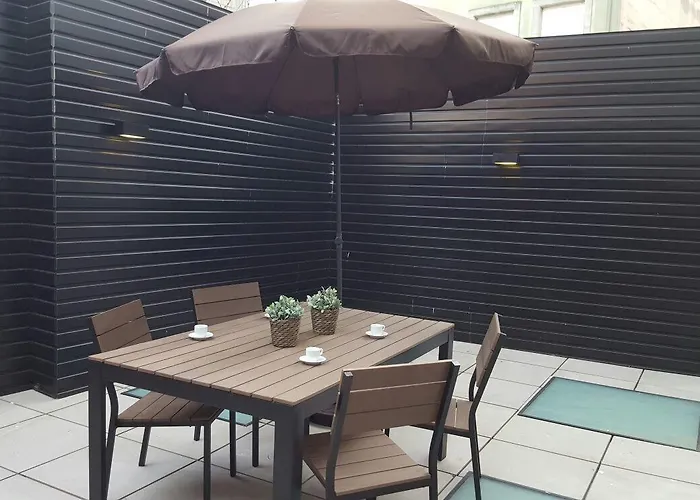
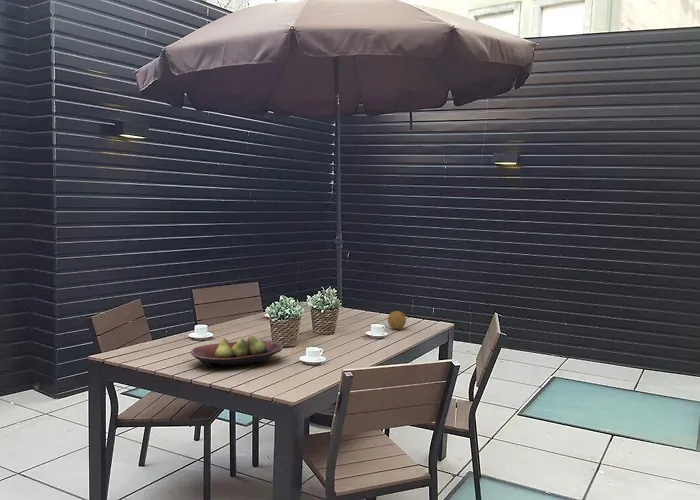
+ fruit [387,310,407,330]
+ fruit bowl [190,335,284,369]
